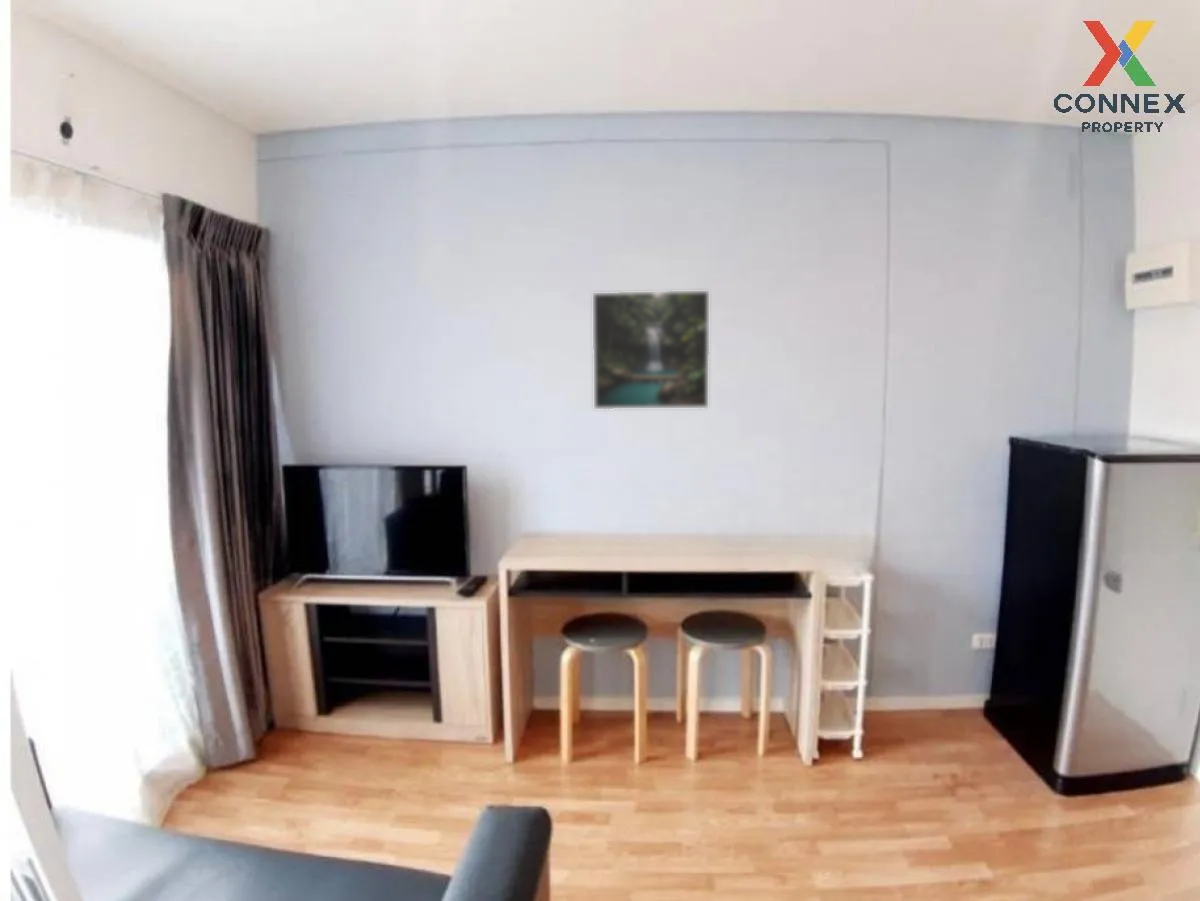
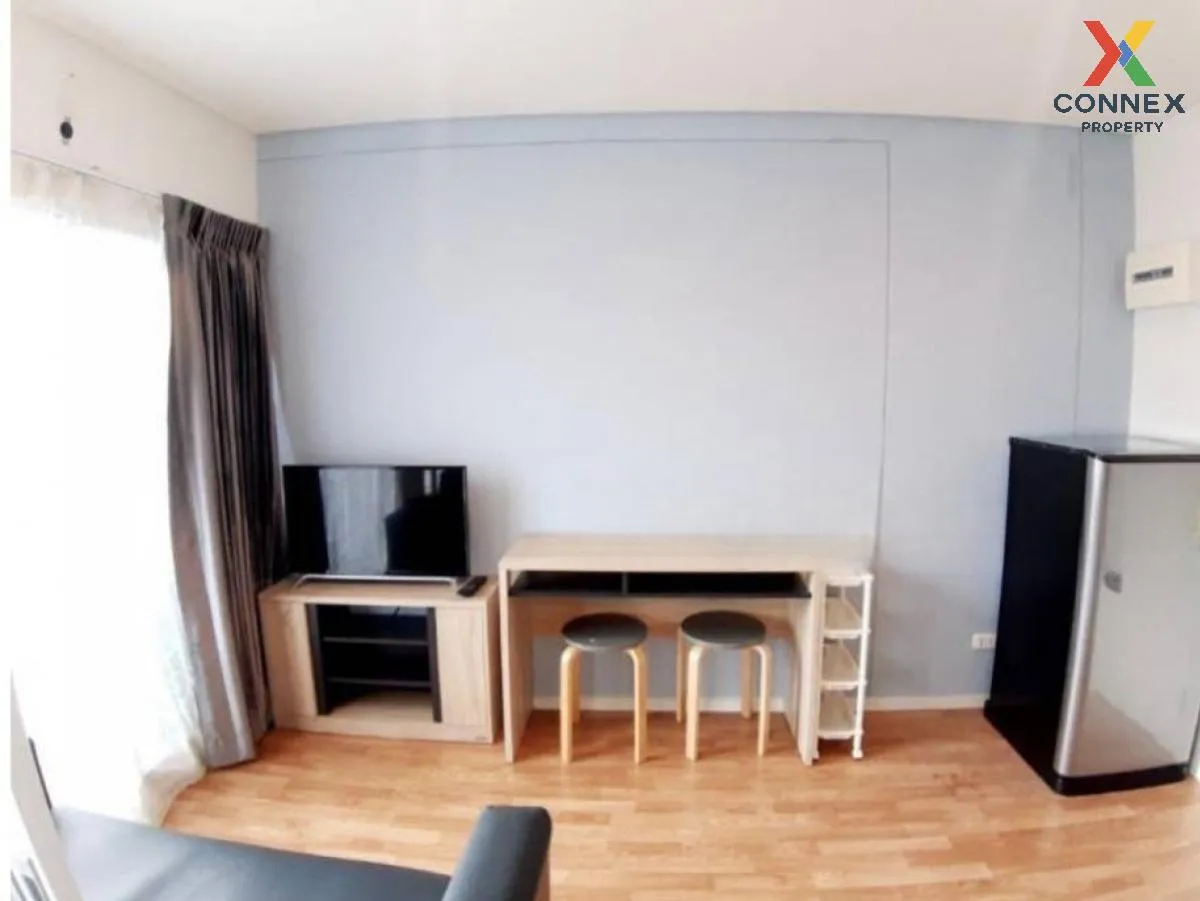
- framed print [592,290,710,410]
